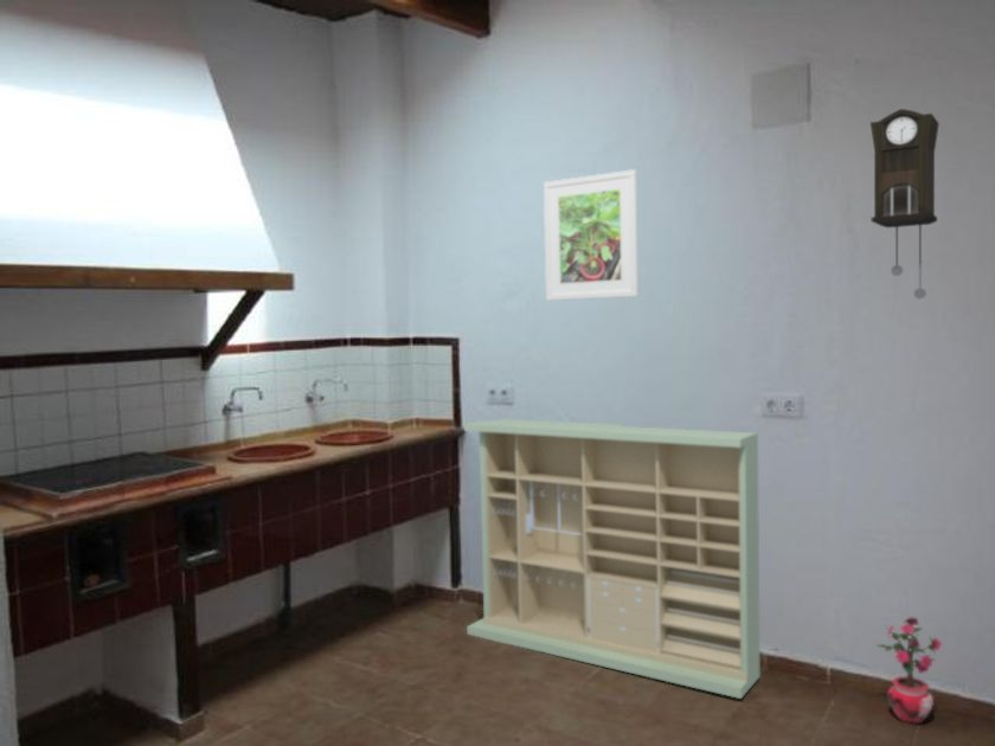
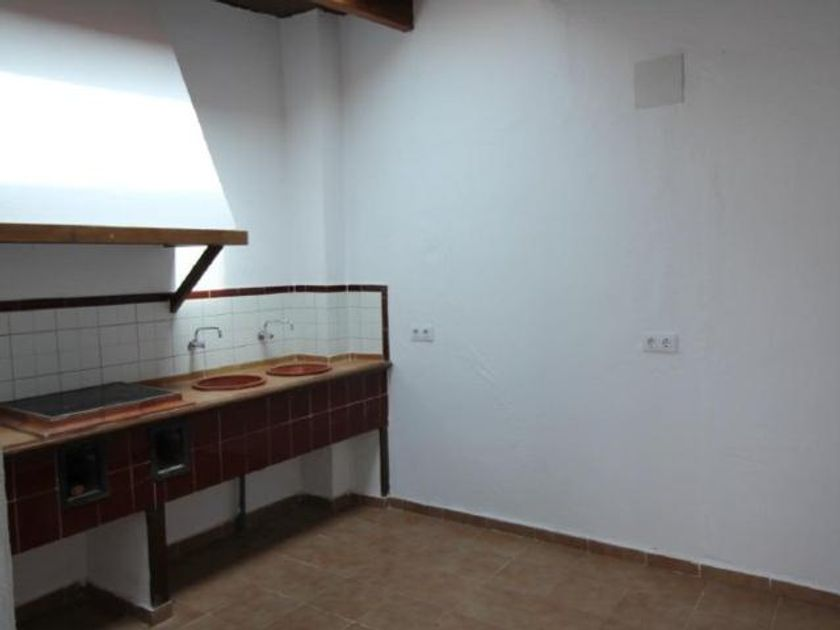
- pendulum clock [869,108,941,300]
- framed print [543,168,640,302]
- storage cabinet [463,418,762,700]
- potted plant [877,615,943,726]
